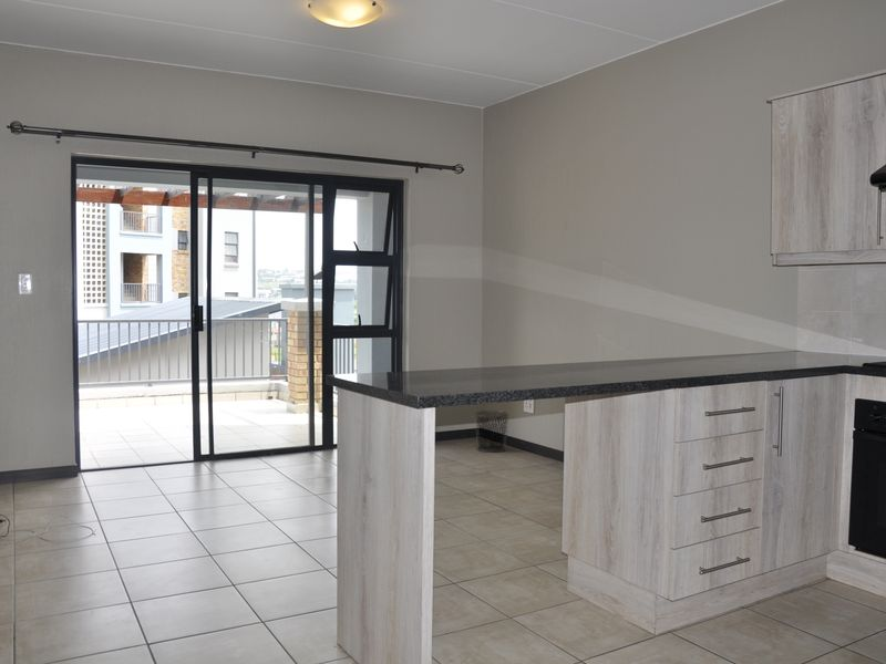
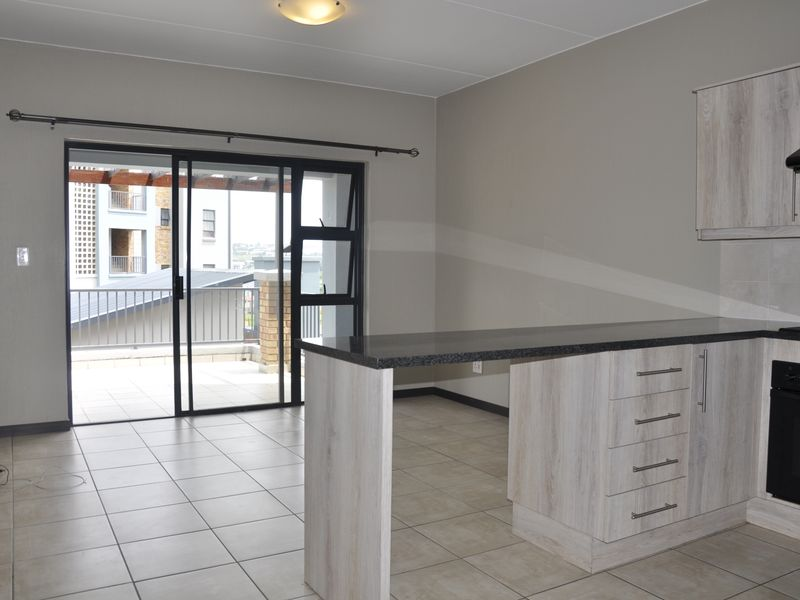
- waste bin [474,409,509,454]
